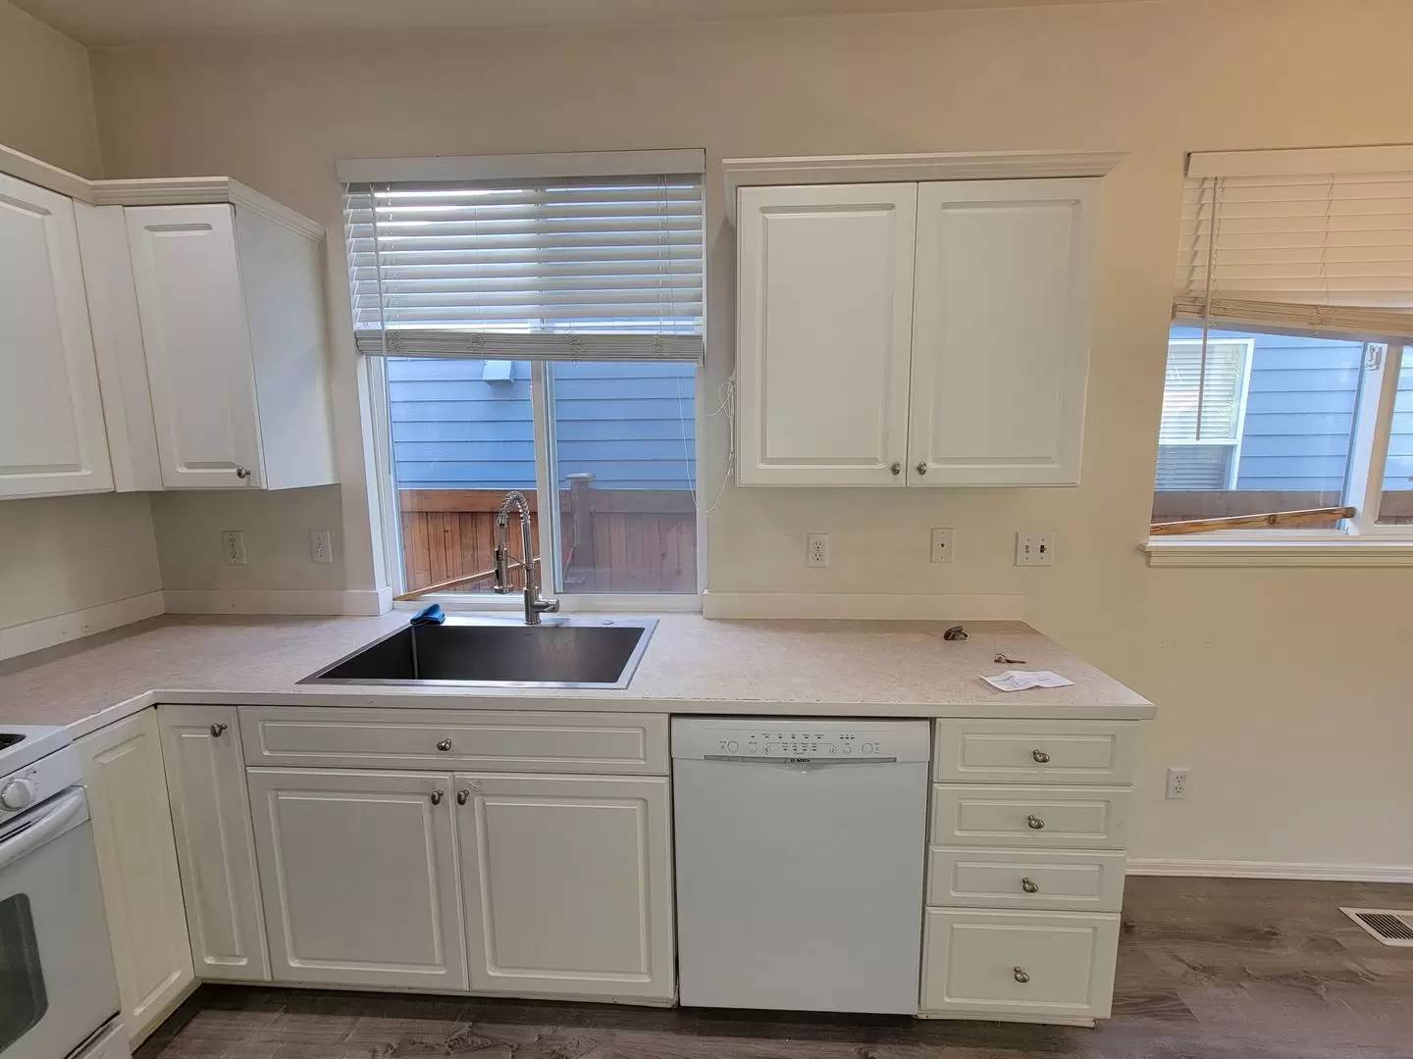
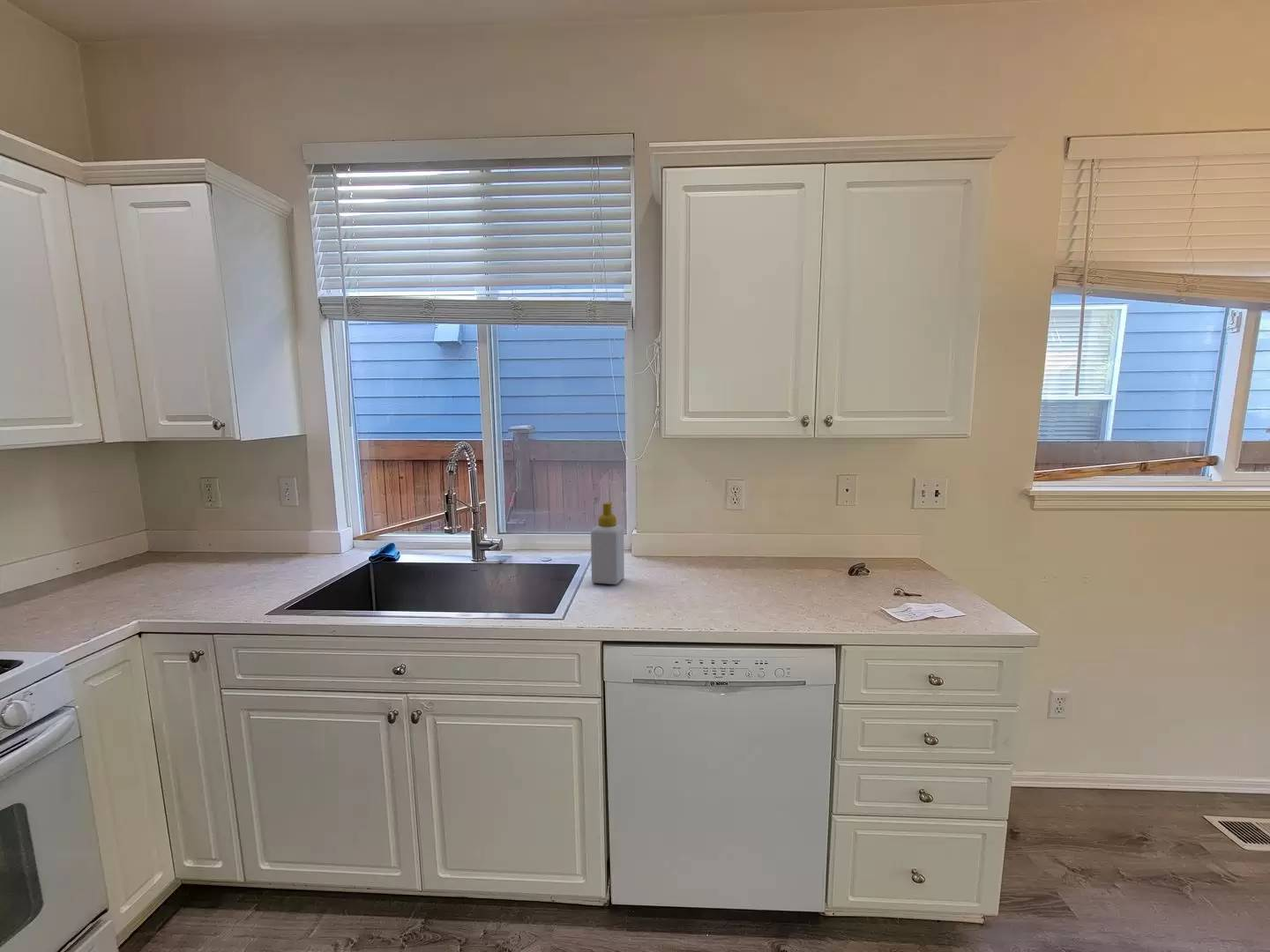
+ soap bottle [590,501,625,585]
